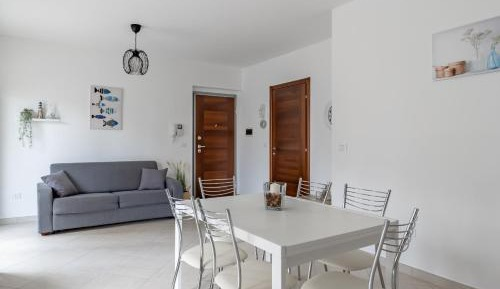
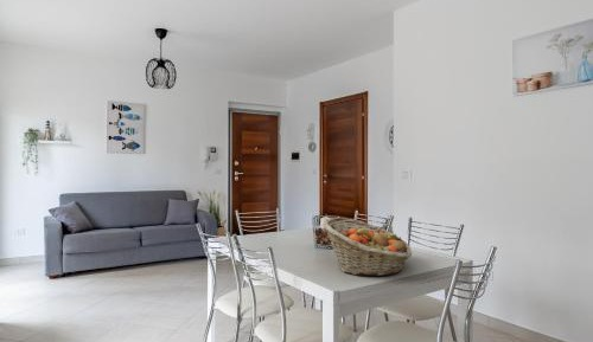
+ fruit basket [321,217,413,277]
